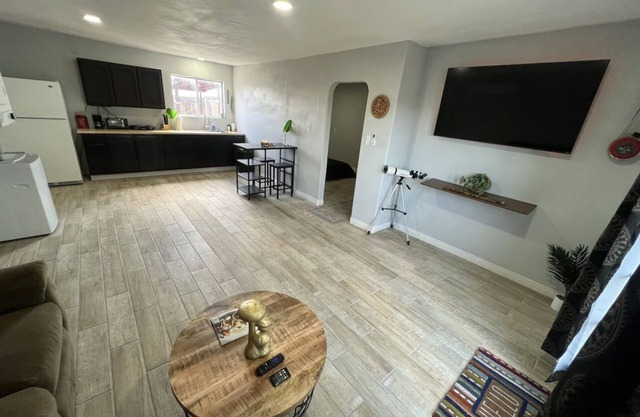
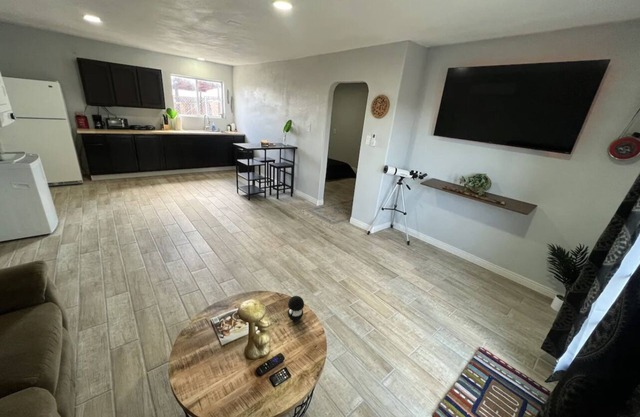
+ speaker [287,295,305,322]
